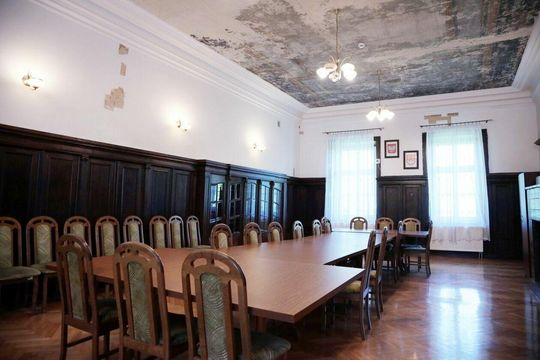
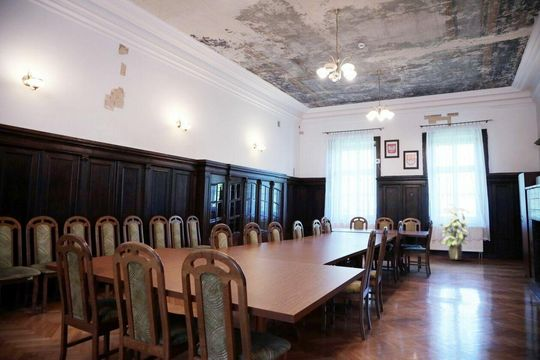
+ indoor plant [438,203,470,261]
